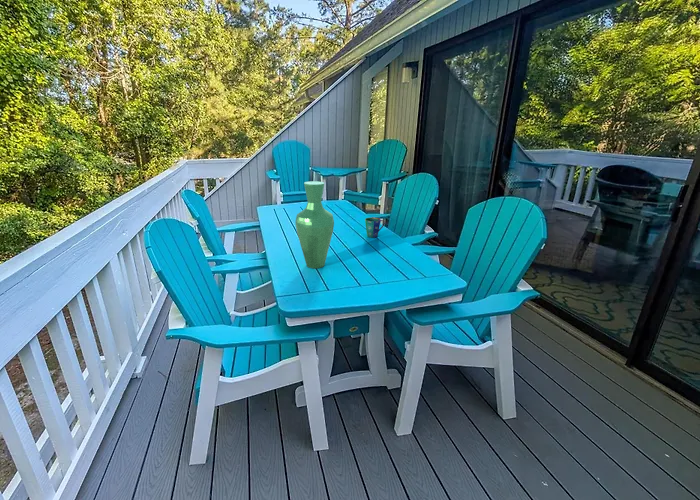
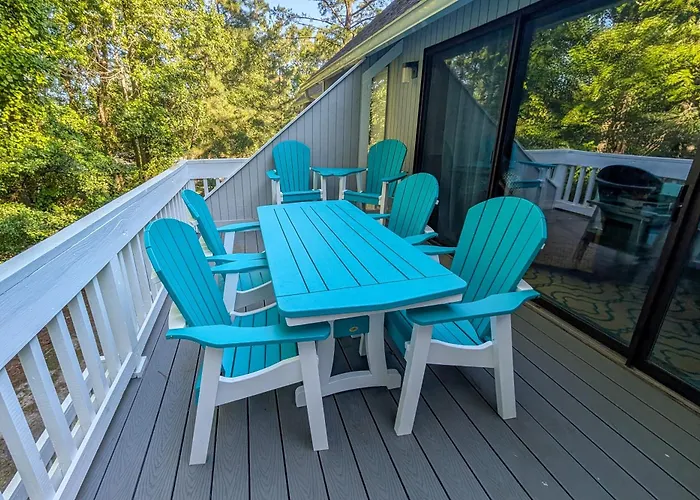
- cup [364,216,386,238]
- vase [294,180,335,269]
